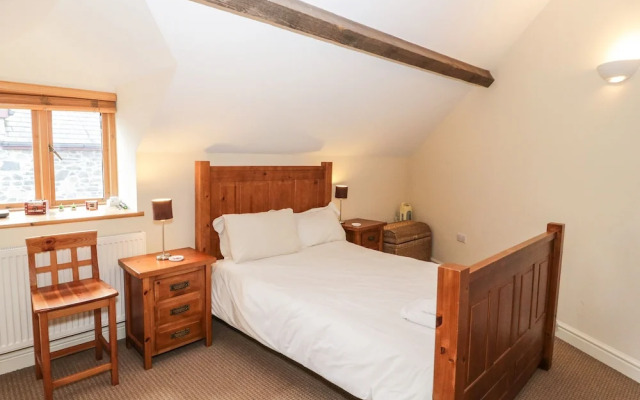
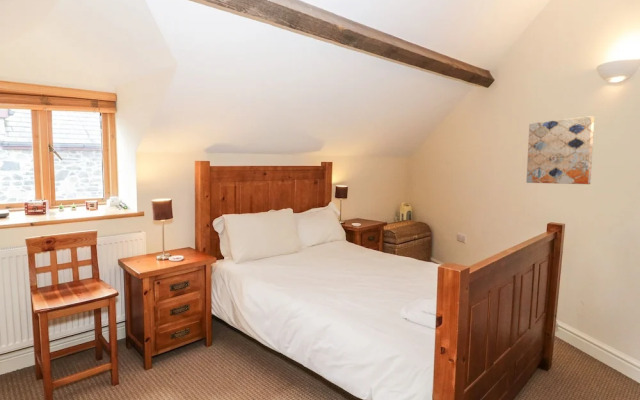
+ wall art [525,115,595,185]
